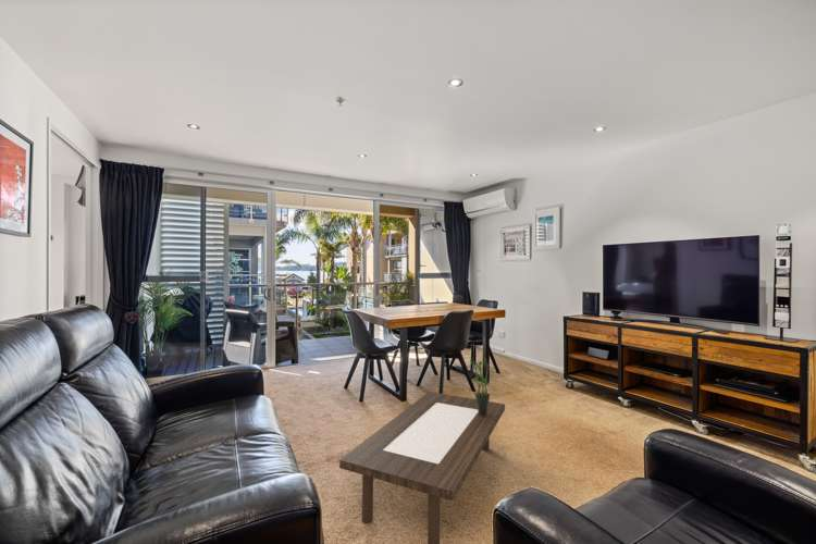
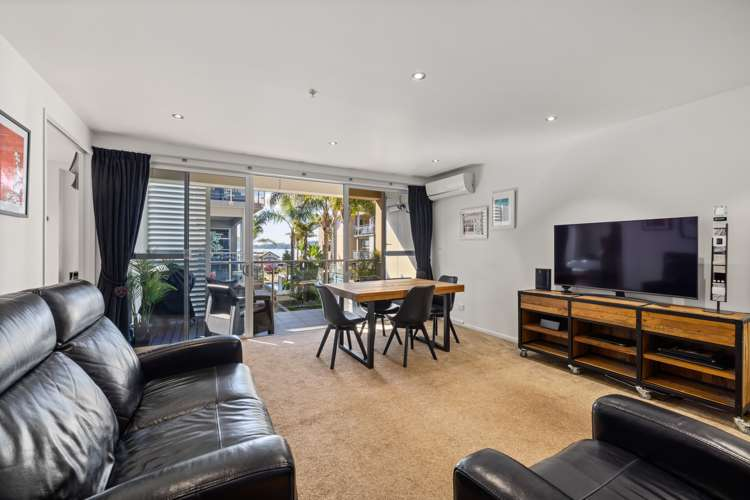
- coffee table [338,391,506,544]
- potted plant [469,357,491,416]
